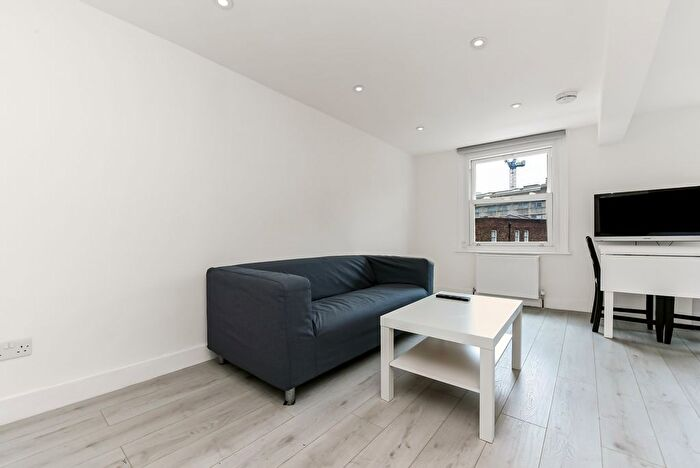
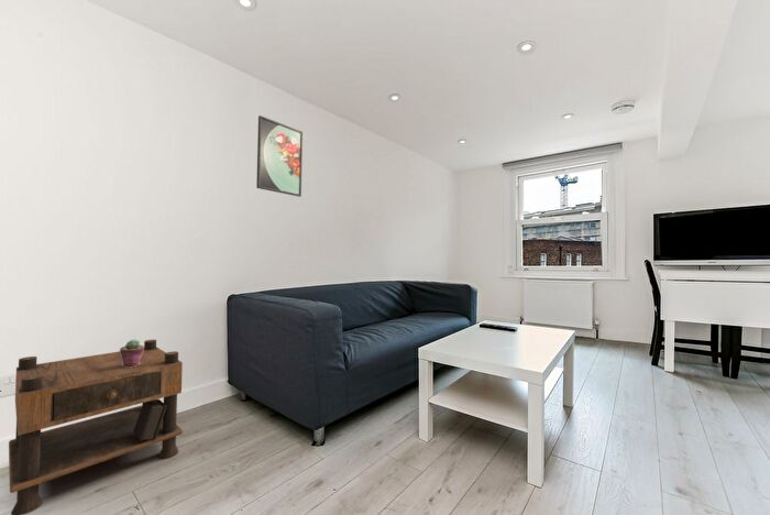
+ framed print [255,114,304,198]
+ potted succulent [119,339,144,368]
+ nightstand [8,339,184,515]
